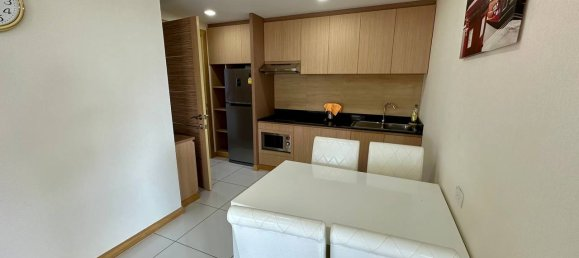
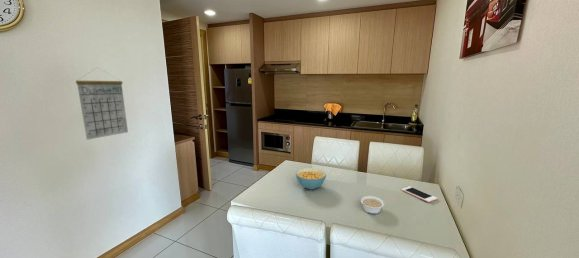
+ cell phone [401,185,438,203]
+ cereal bowl [295,167,327,190]
+ calendar [75,67,129,141]
+ legume [360,195,385,215]
